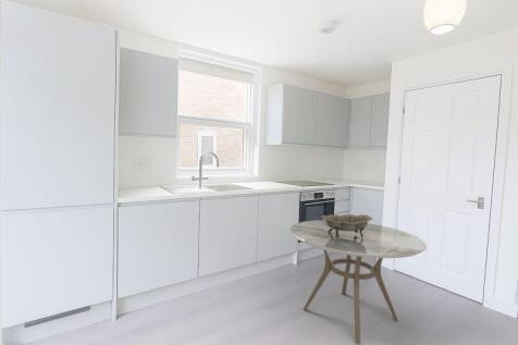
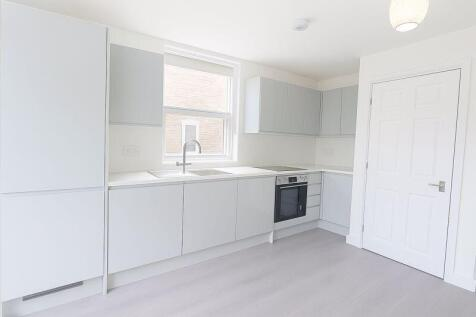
- dining table [289,219,428,345]
- decorative bowl [320,213,374,238]
